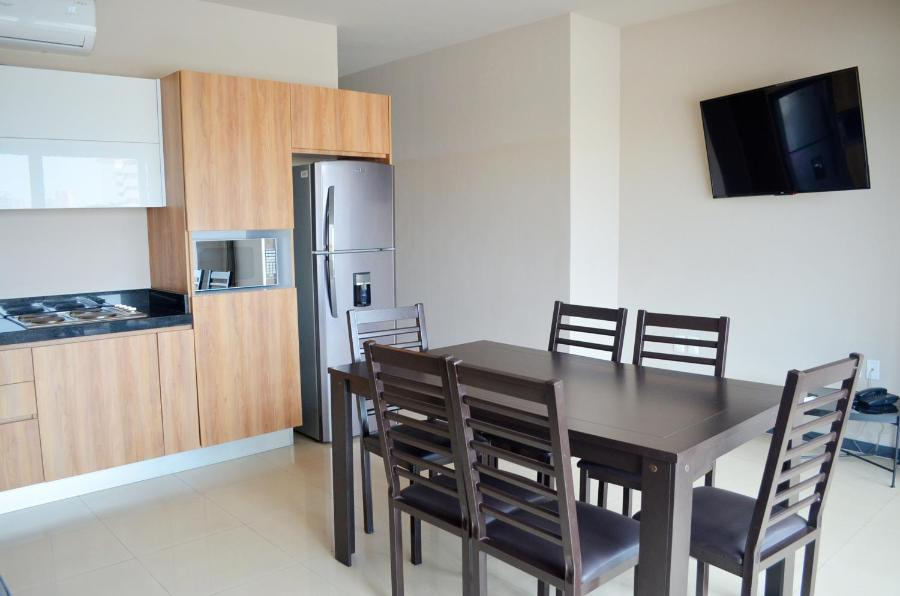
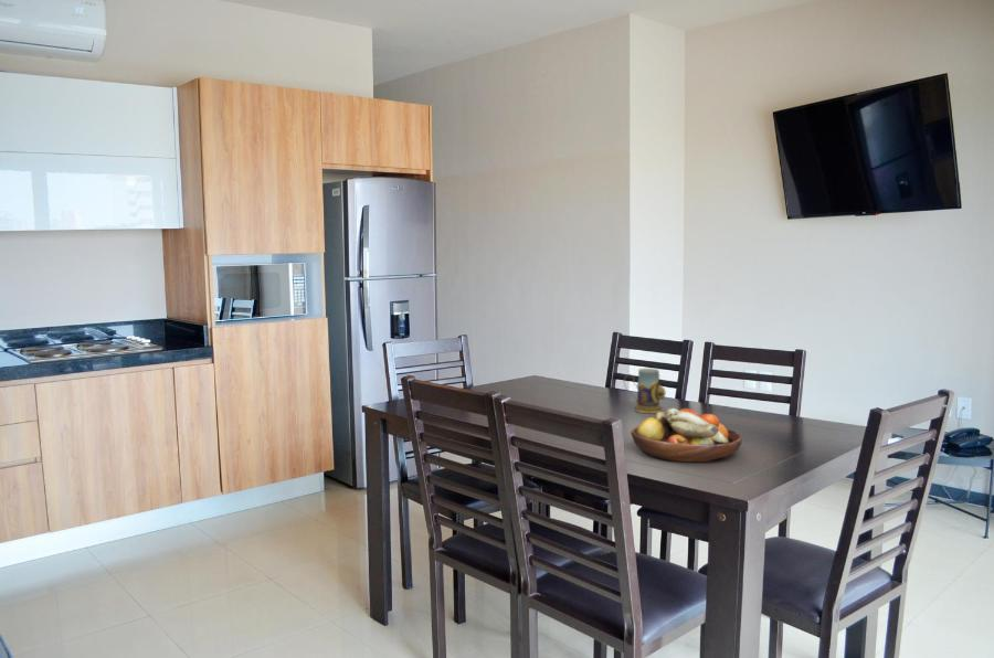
+ mug [623,368,667,414]
+ fruit bowl [630,407,743,464]
